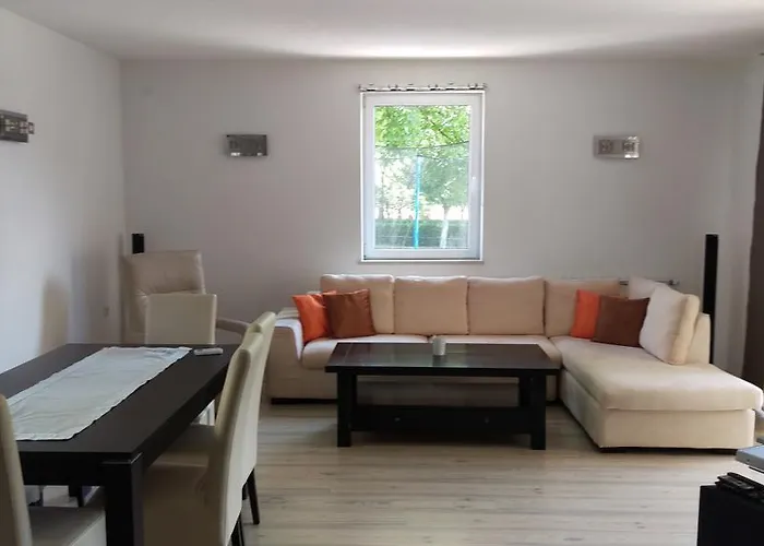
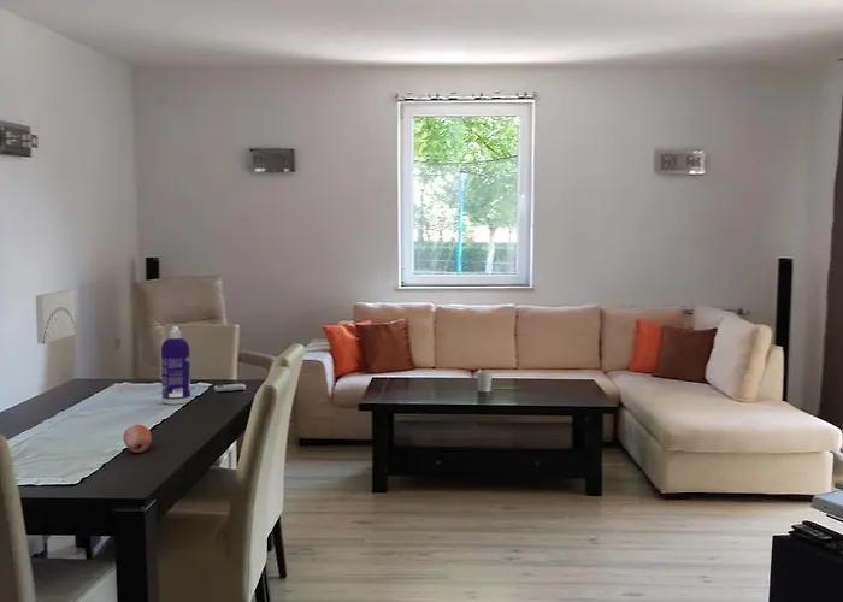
+ wall art [35,289,77,344]
+ spray bottle [160,325,191,406]
+ fruit [122,424,153,454]
